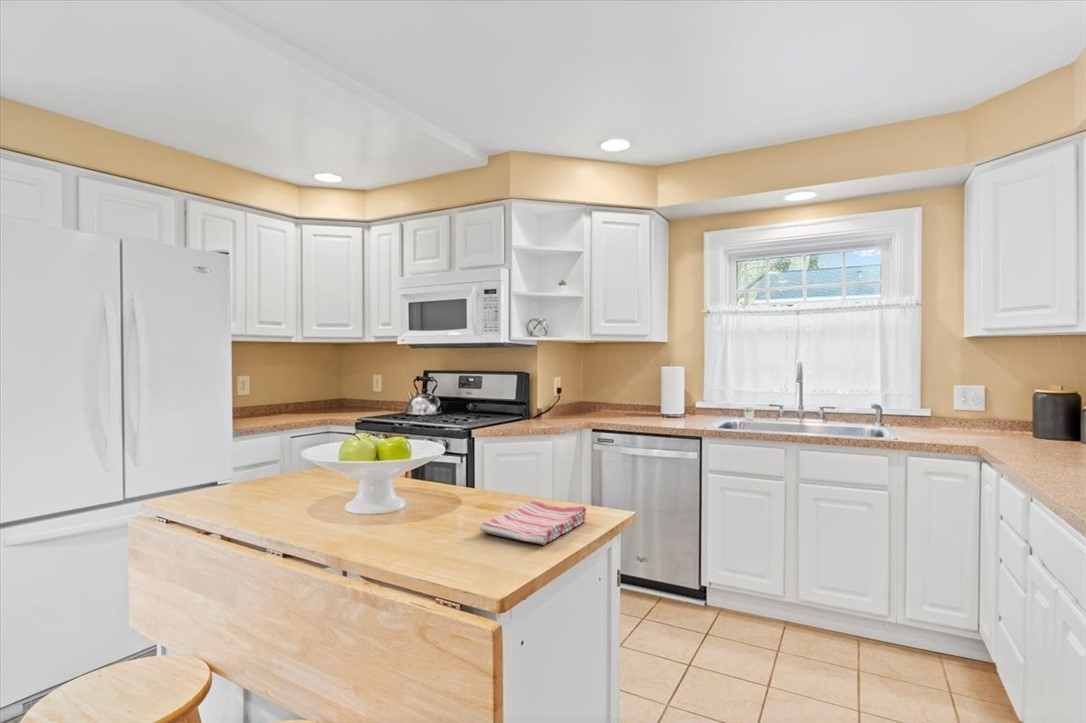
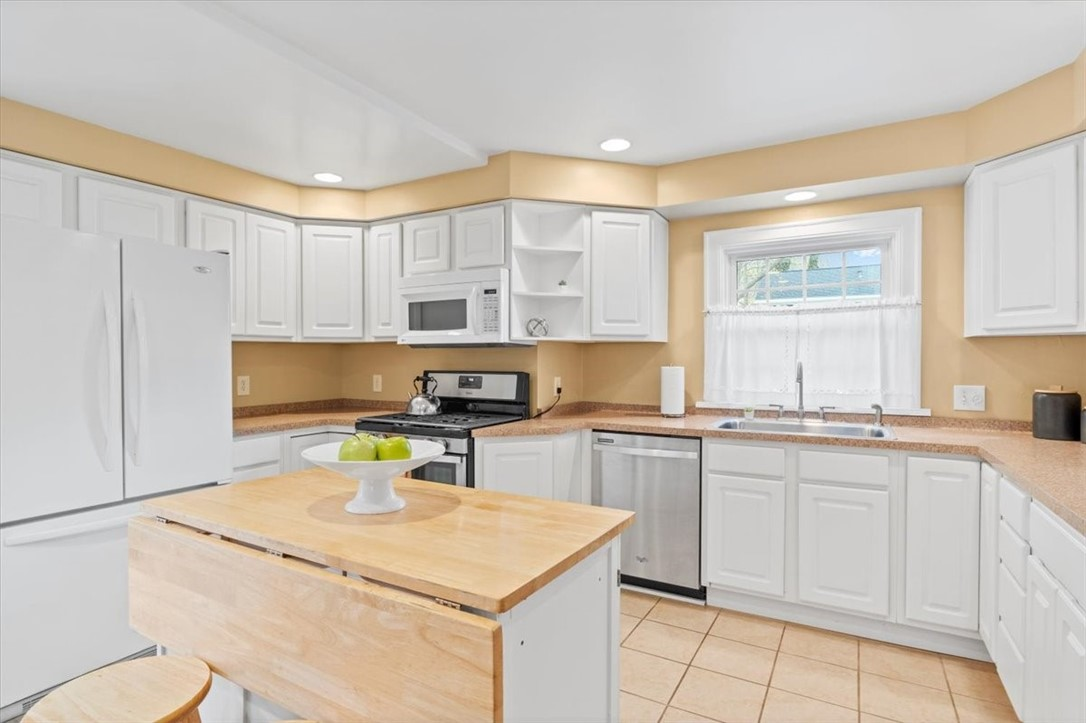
- dish towel [479,500,587,546]
